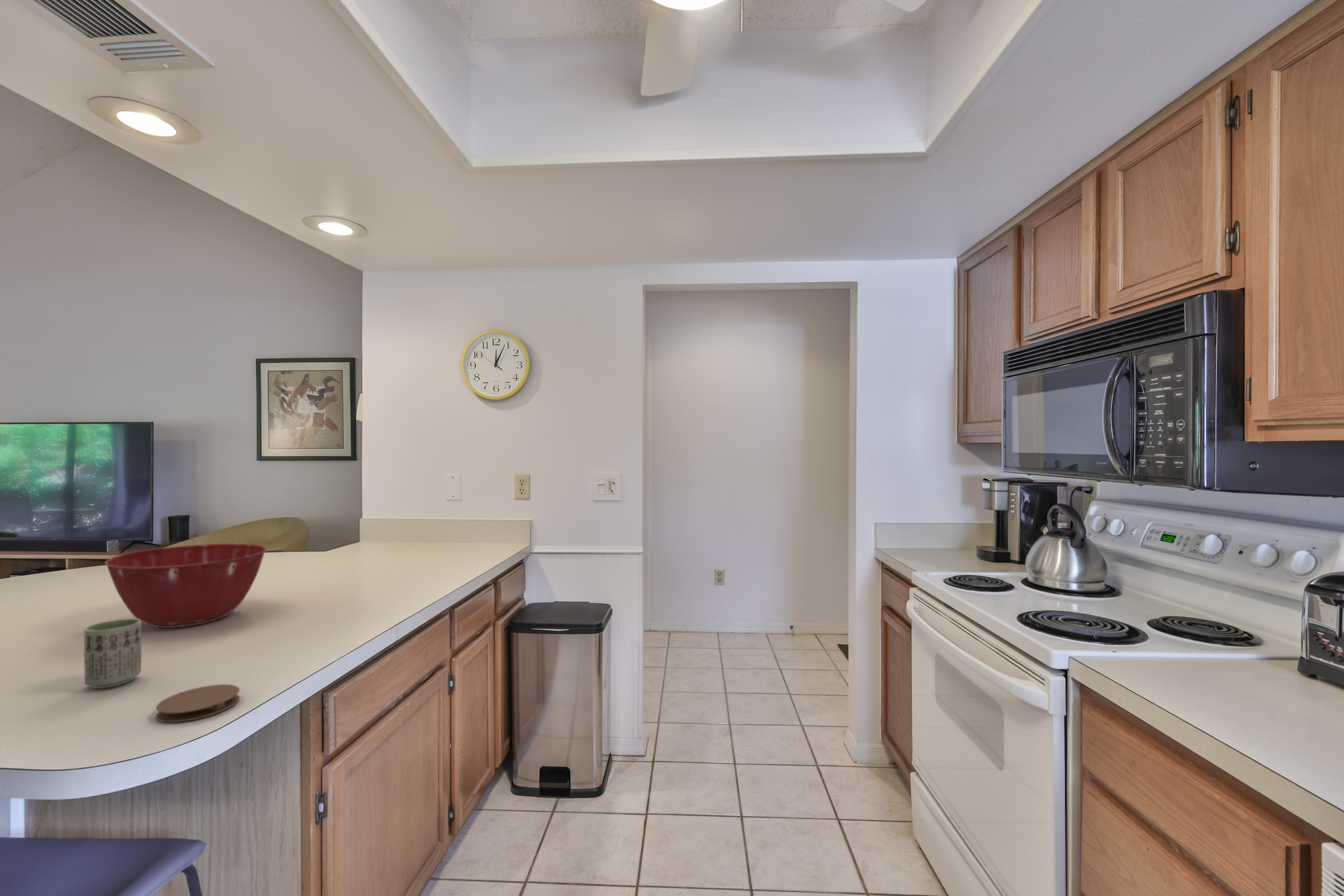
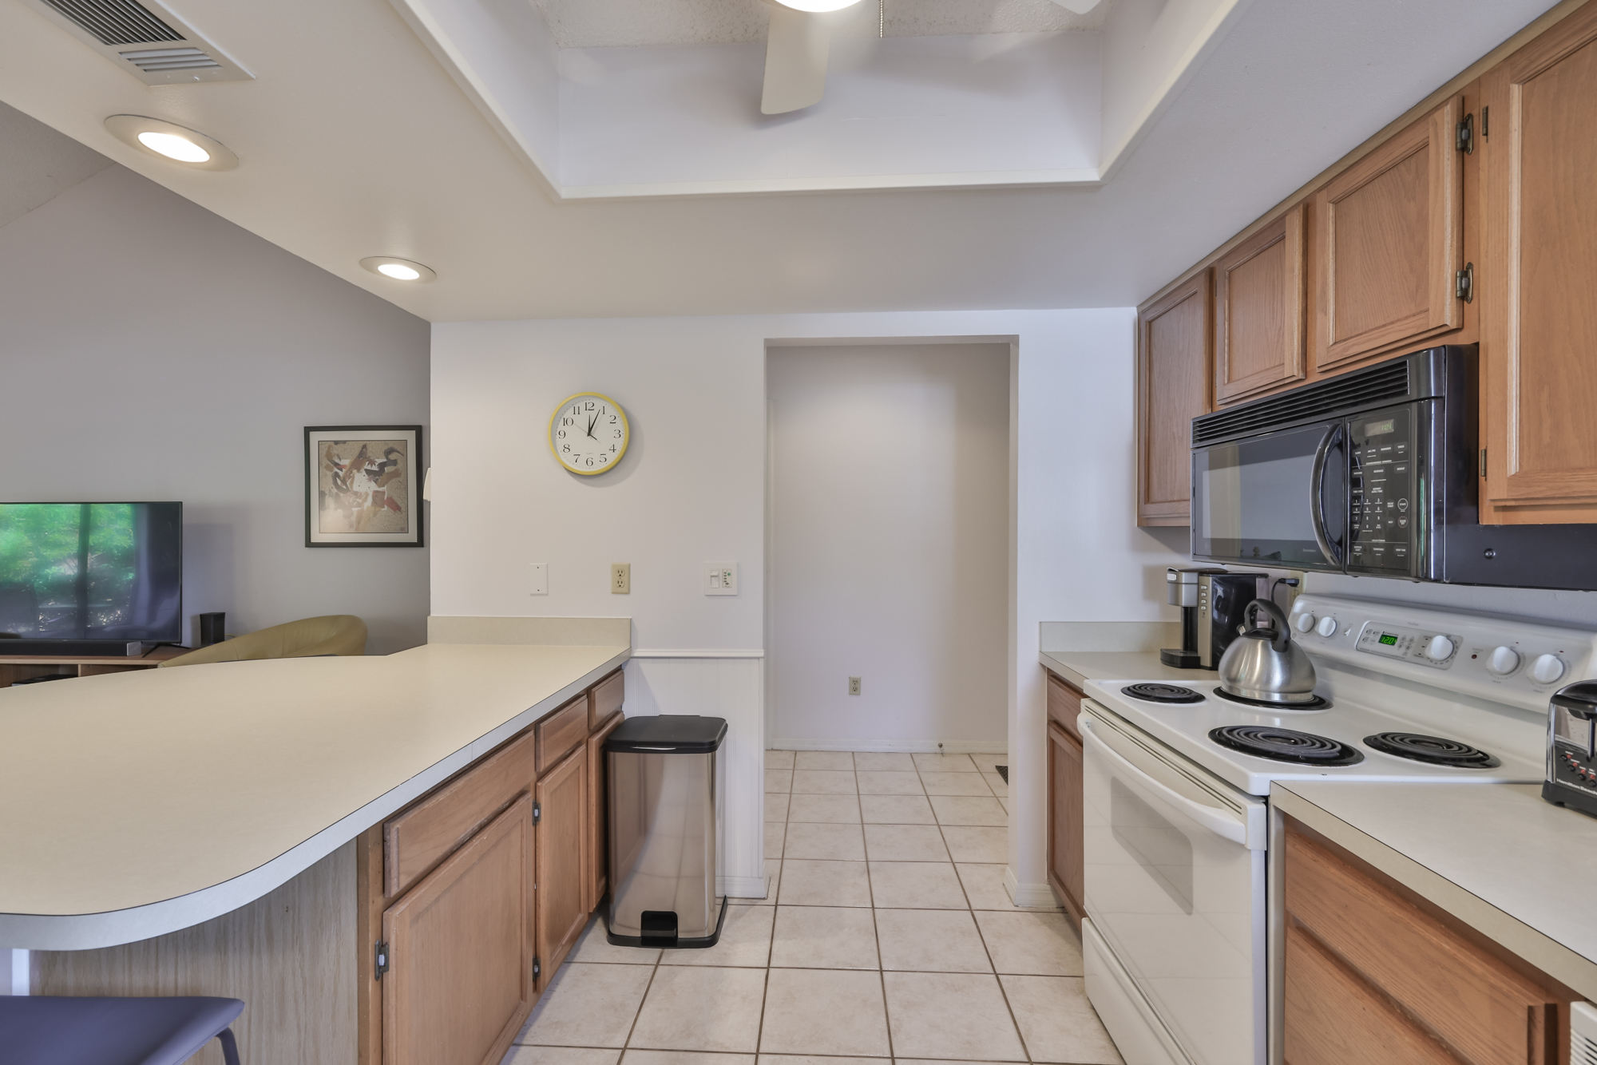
- mixing bowl [104,543,267,629]
- coaster [155,684,241,723]
- cup [83,618,142,689]
